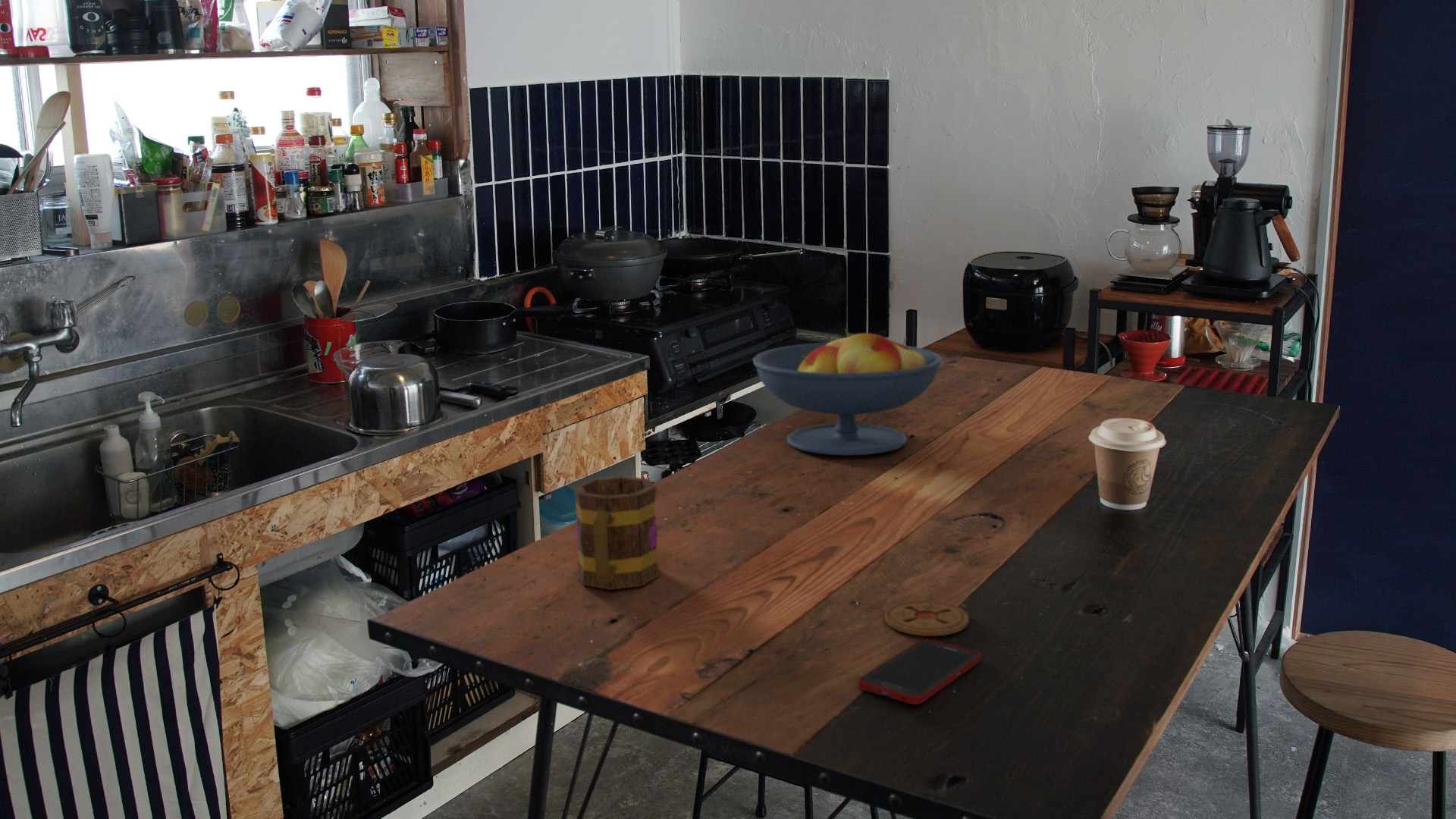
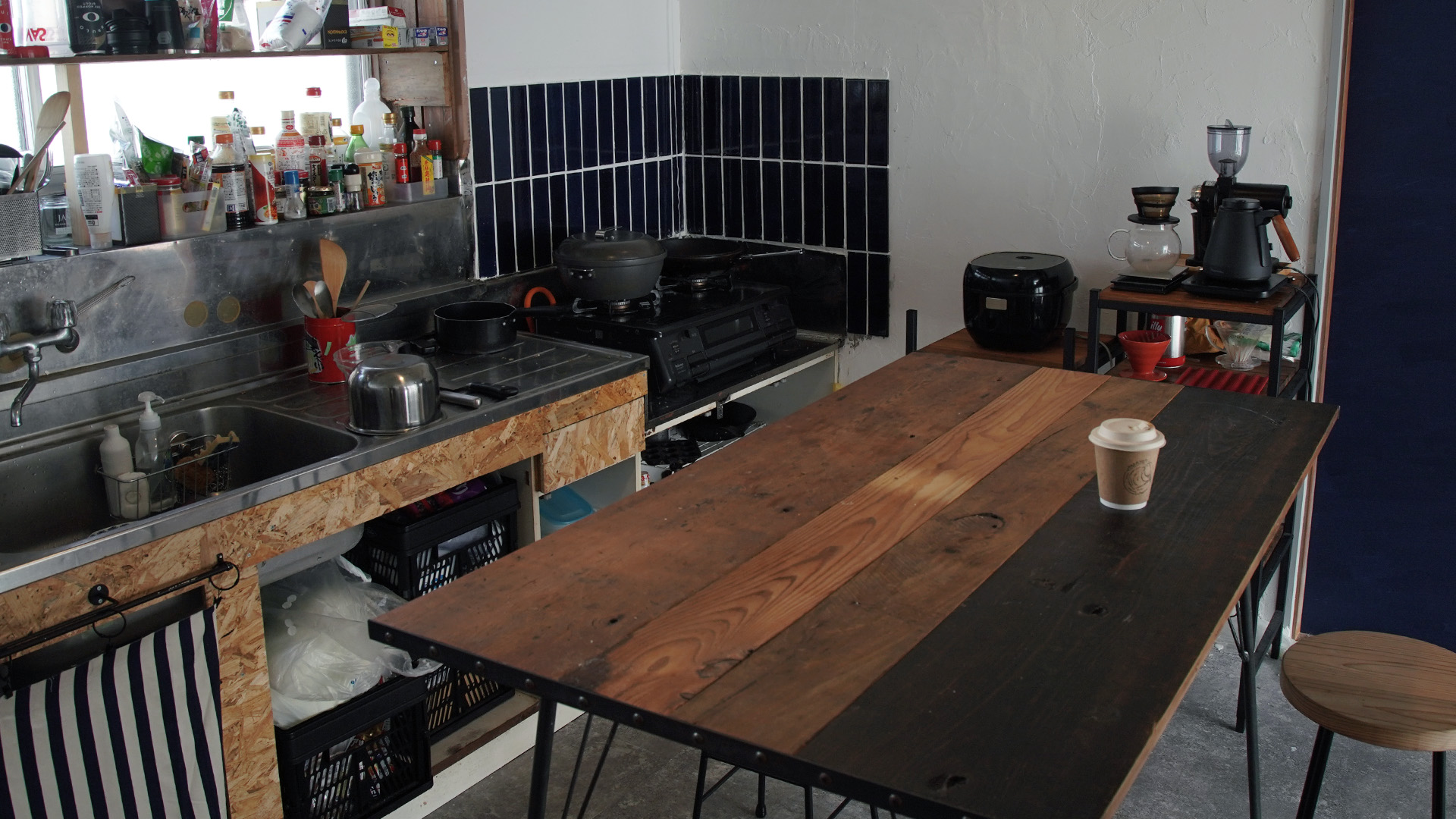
- coaster [883,600,970,637]
- fruit bowl [752,328,943,457]
- cell phone [858,638,982,705]
- mug [573,475,660,591]
